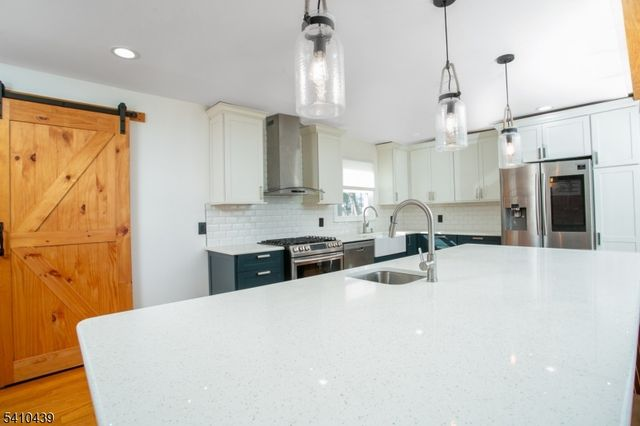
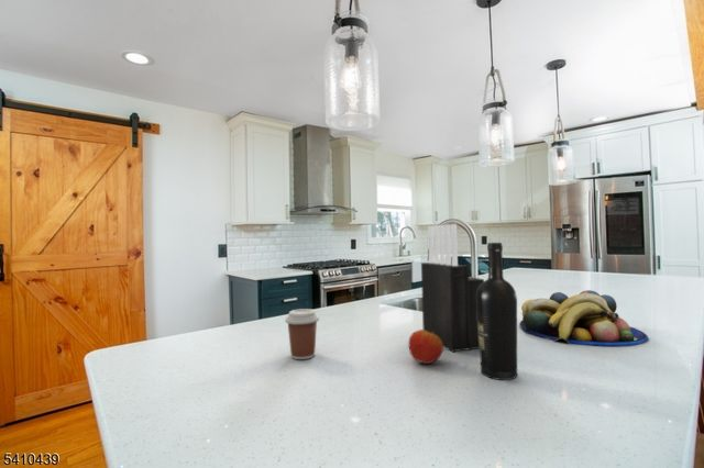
+ wine bottle [476,242,518,381]
+ knife block [420,223,485,353]
+ fruit bowl [518,289,649,347]
+ coffee cup [284,308,320,360]
+ apple [407,328,444,365]
